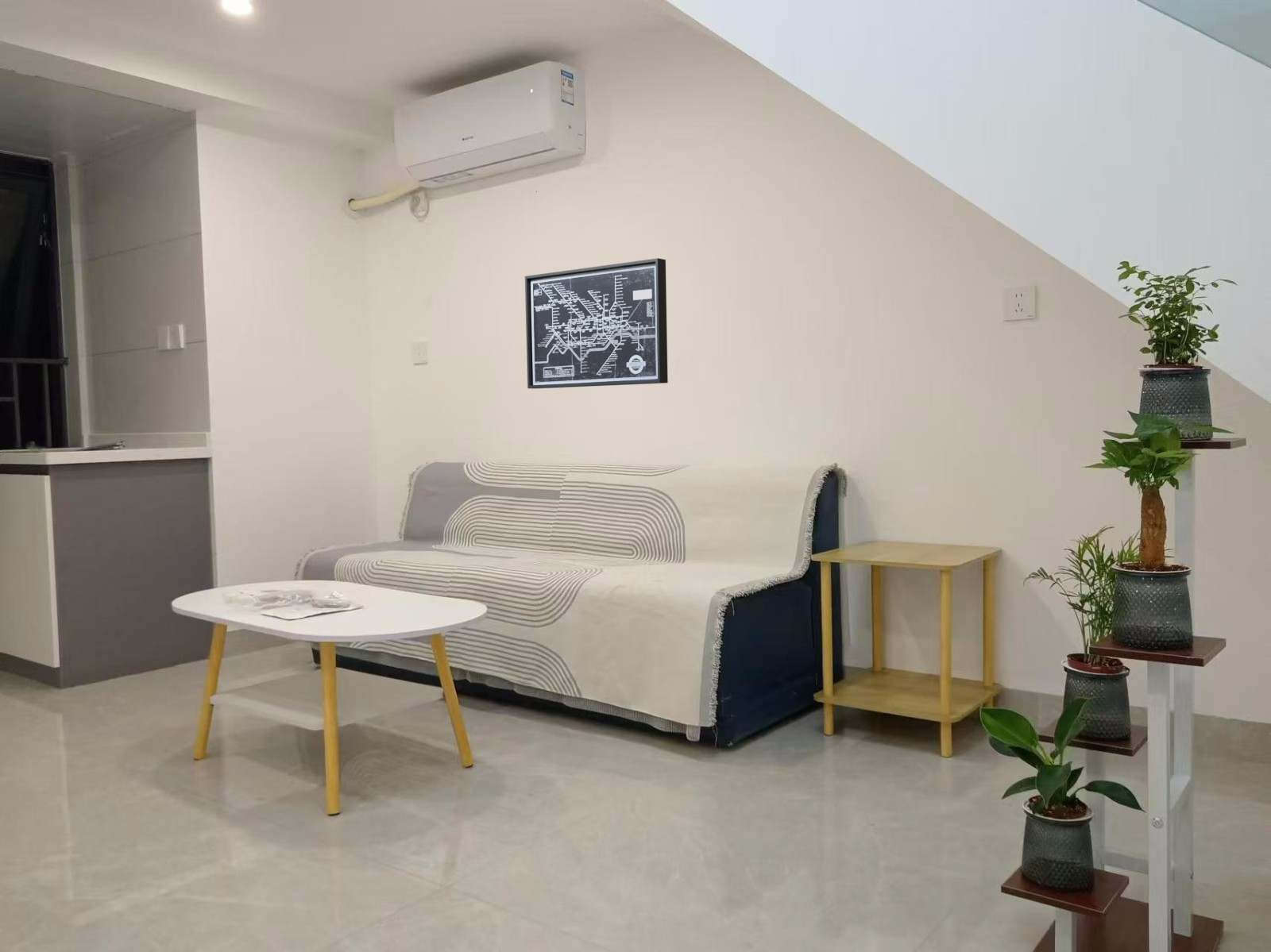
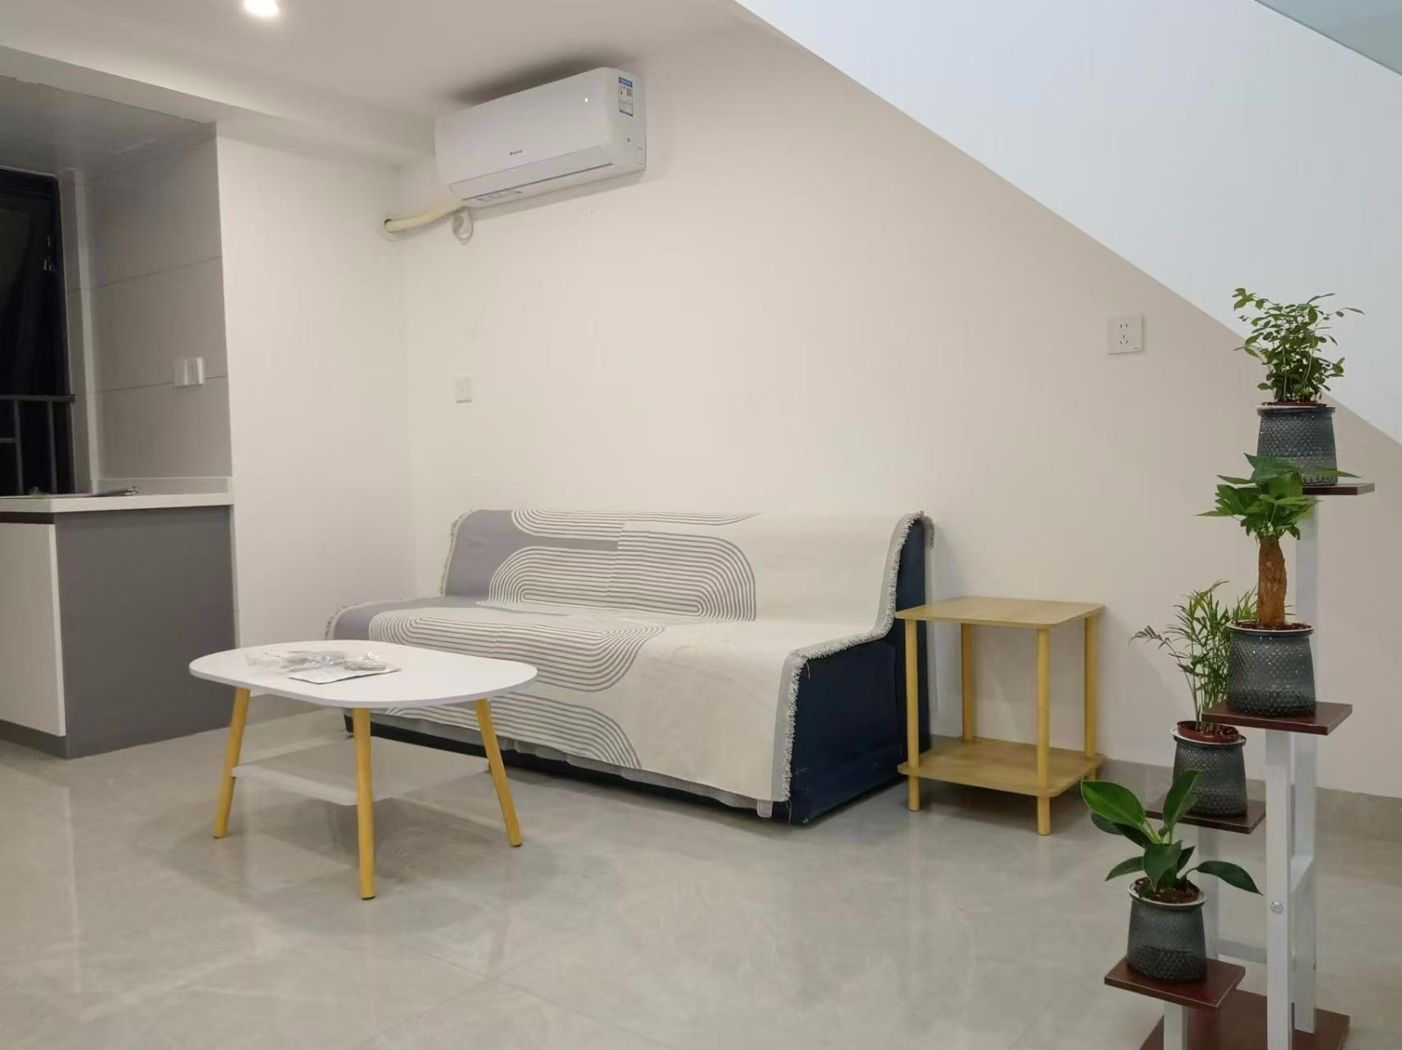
- wall art [524,257,669,389]
